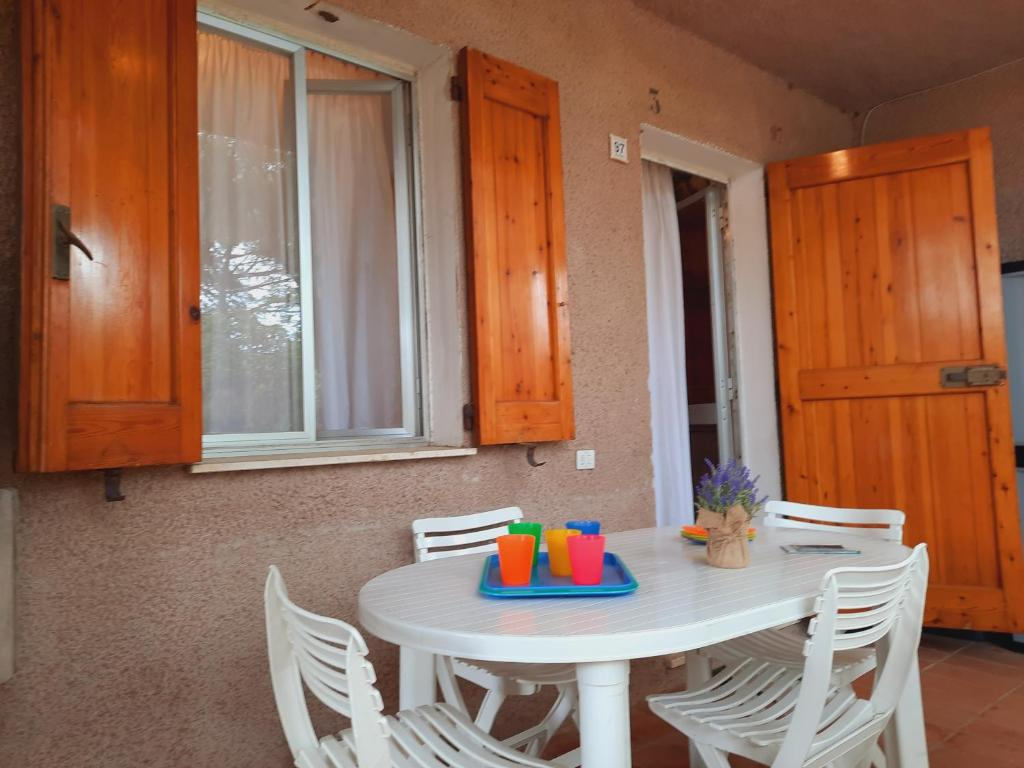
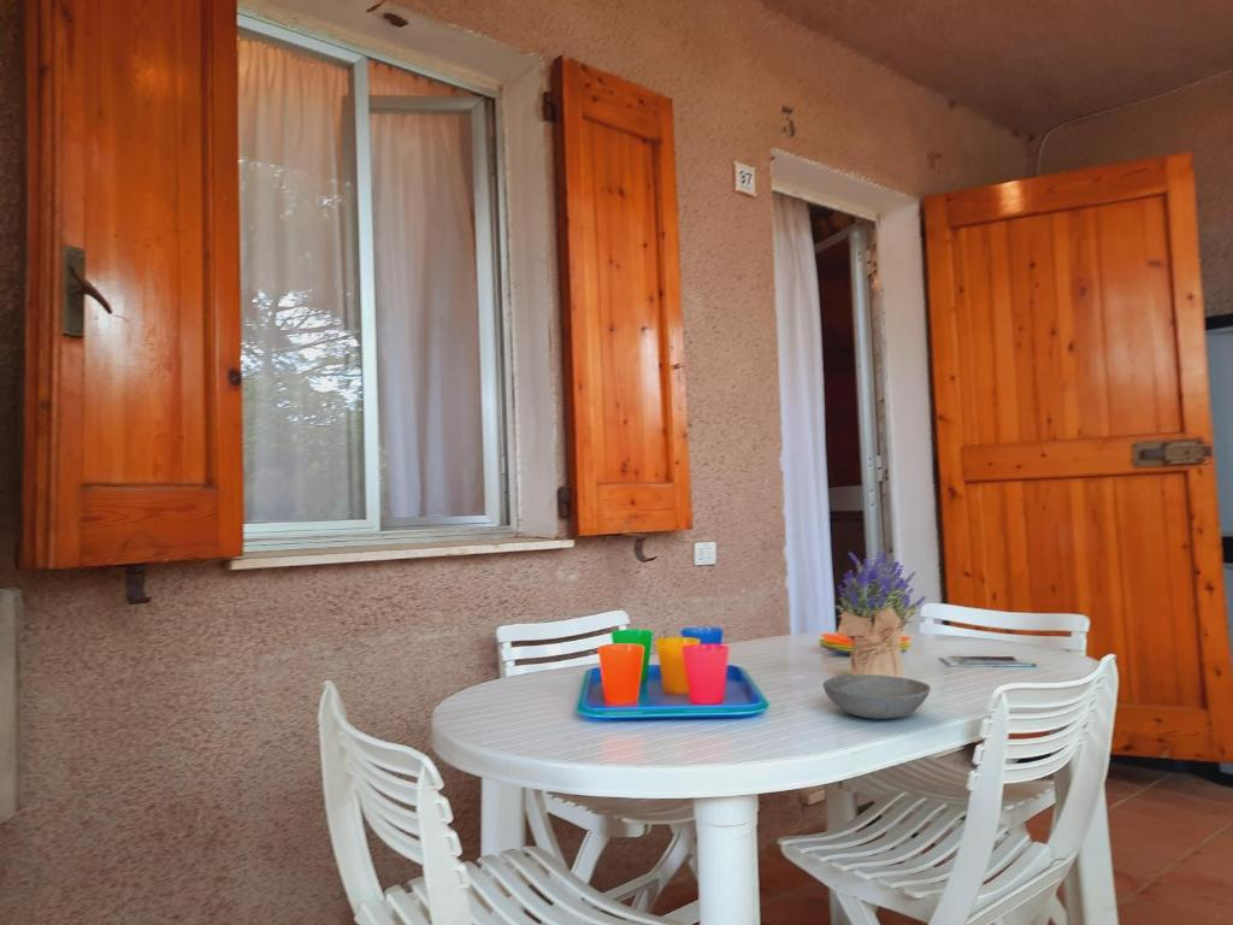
+ bowl [822,673,932,720]
